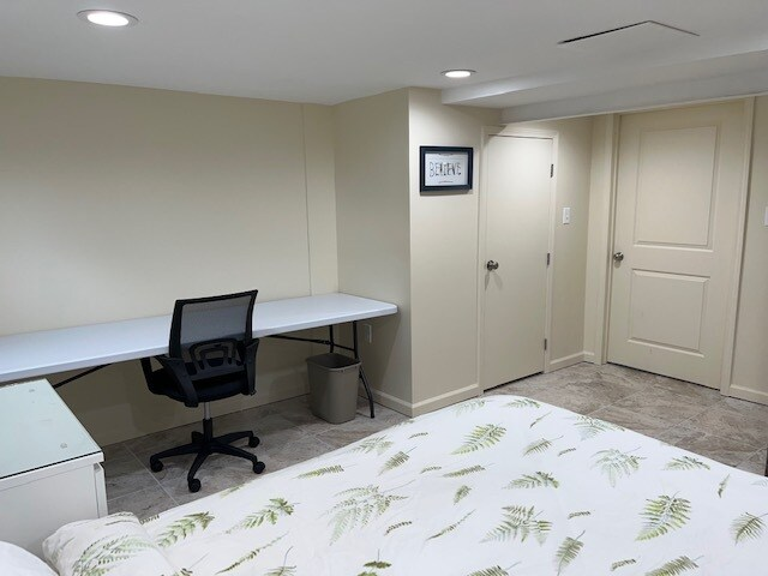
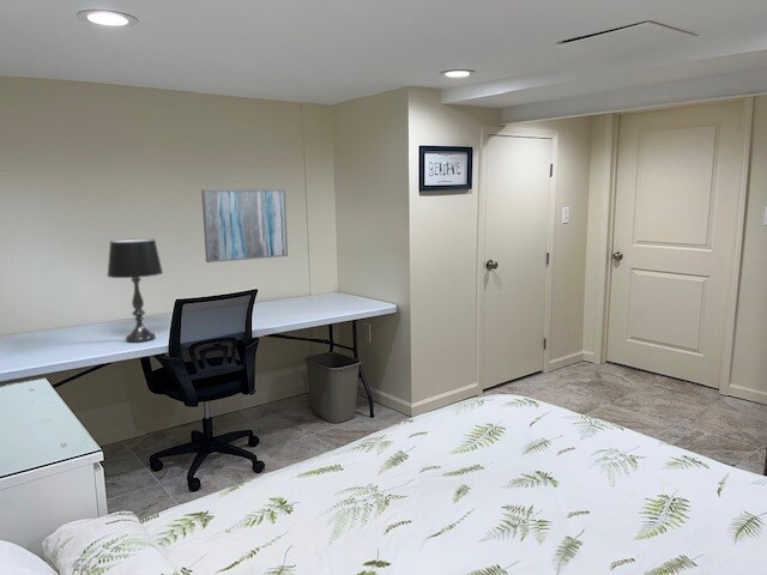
+ table lamp [107,237,164,344]
+ wall art [200,188,289,264]
